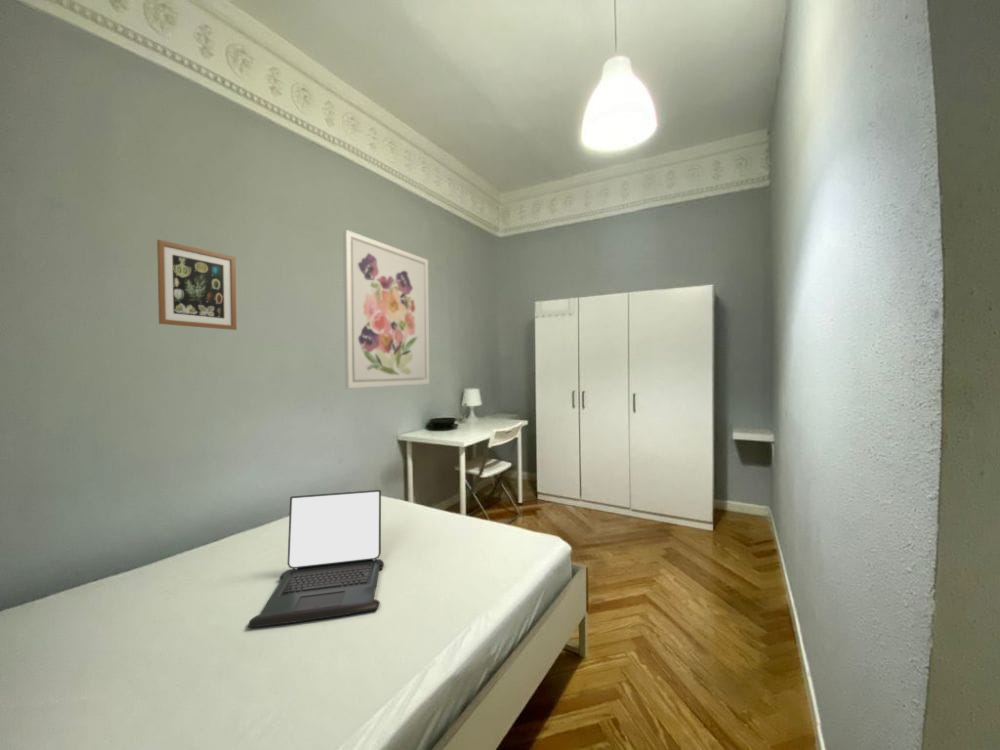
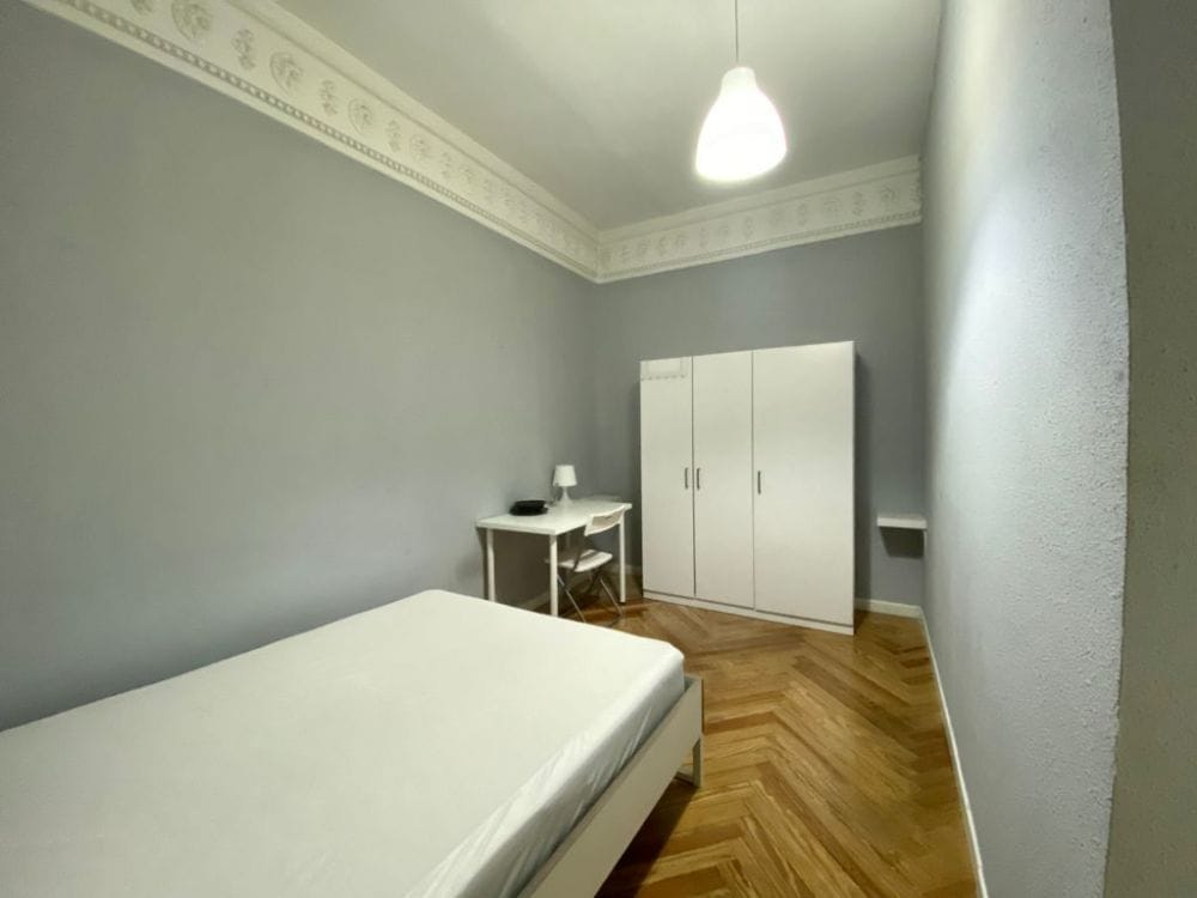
- laptop [247,489,385,629]
- wall art [156,239,238,331]
- wall art [342,229,430,389]
